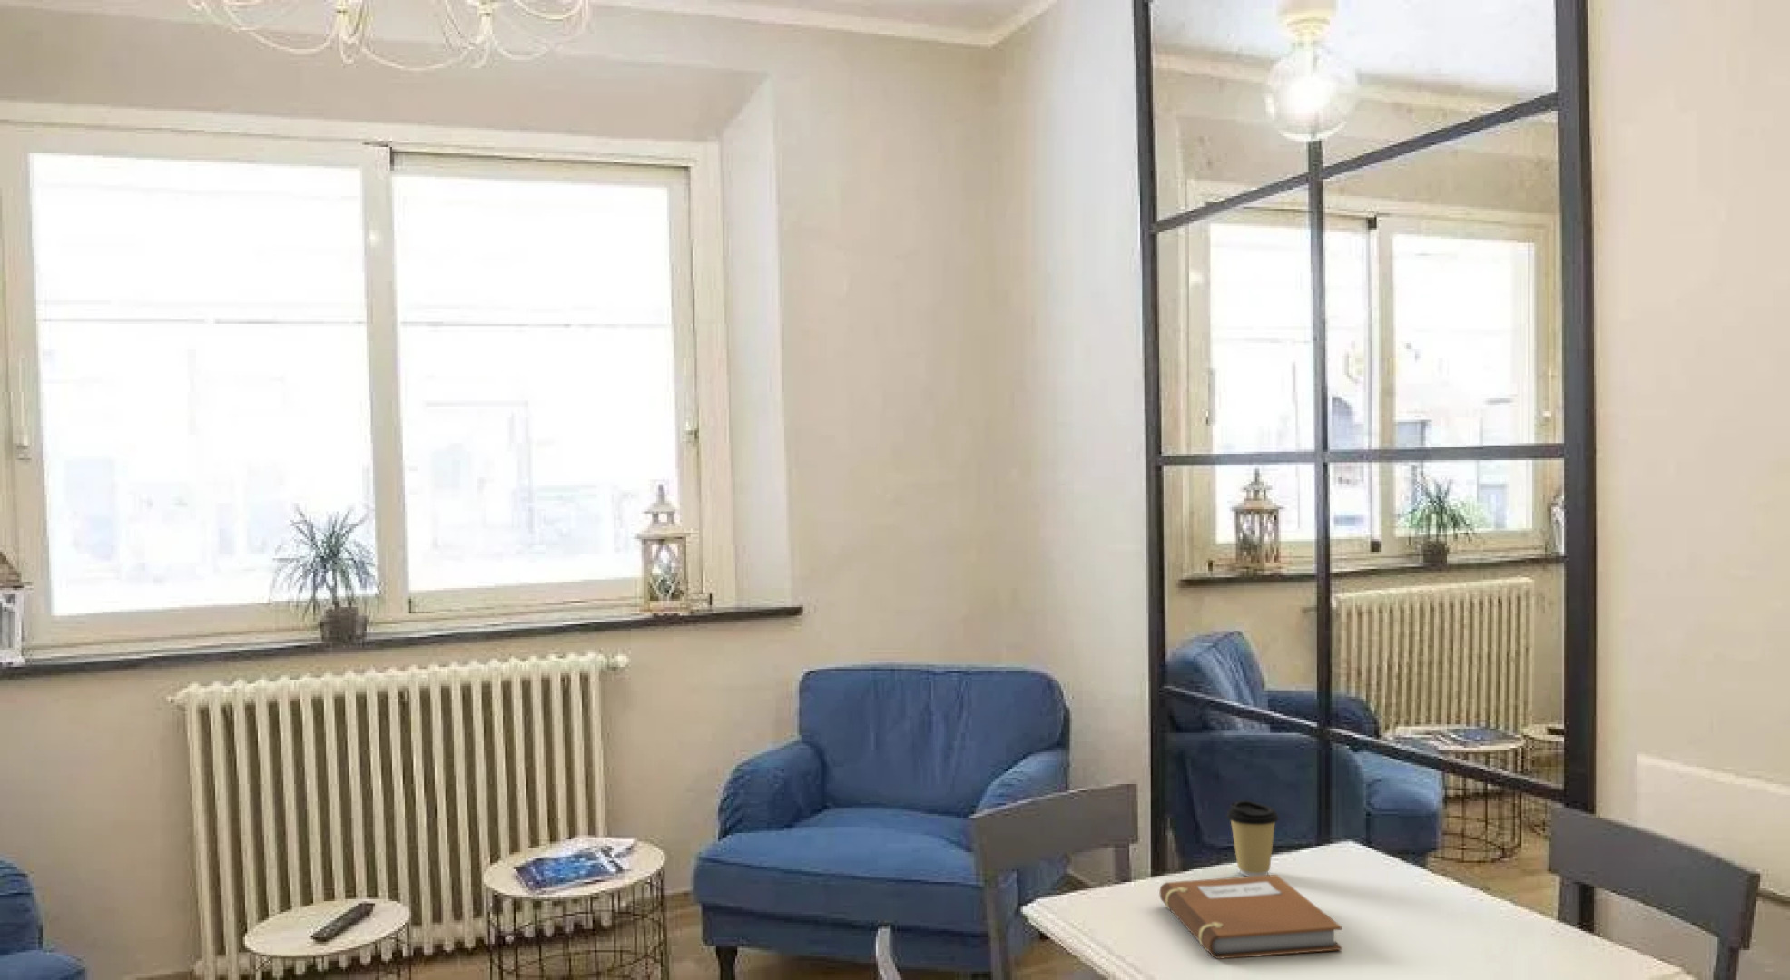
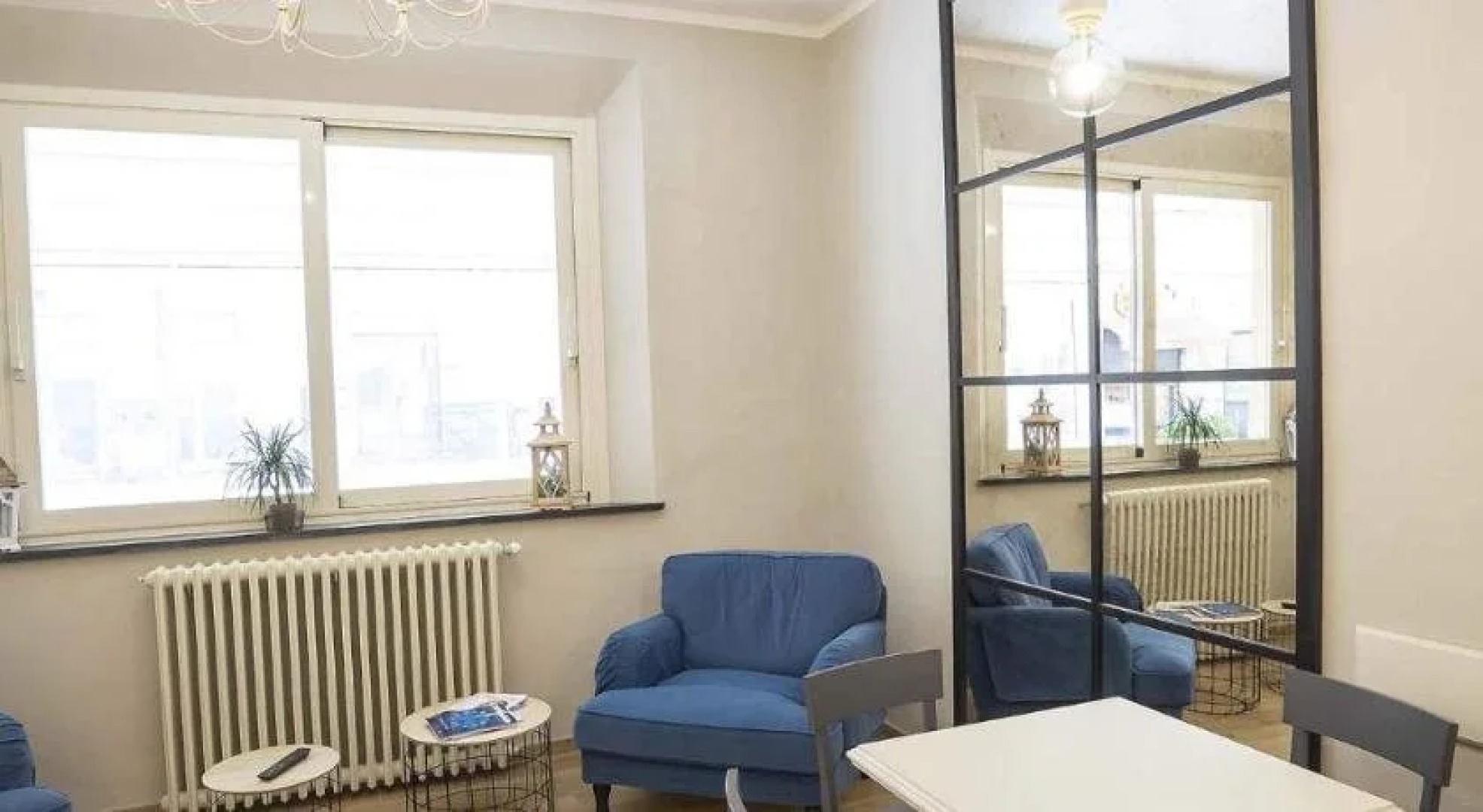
- coffee cup [1225,799,1279,876]
- notebook [1159,874,1343,959]
